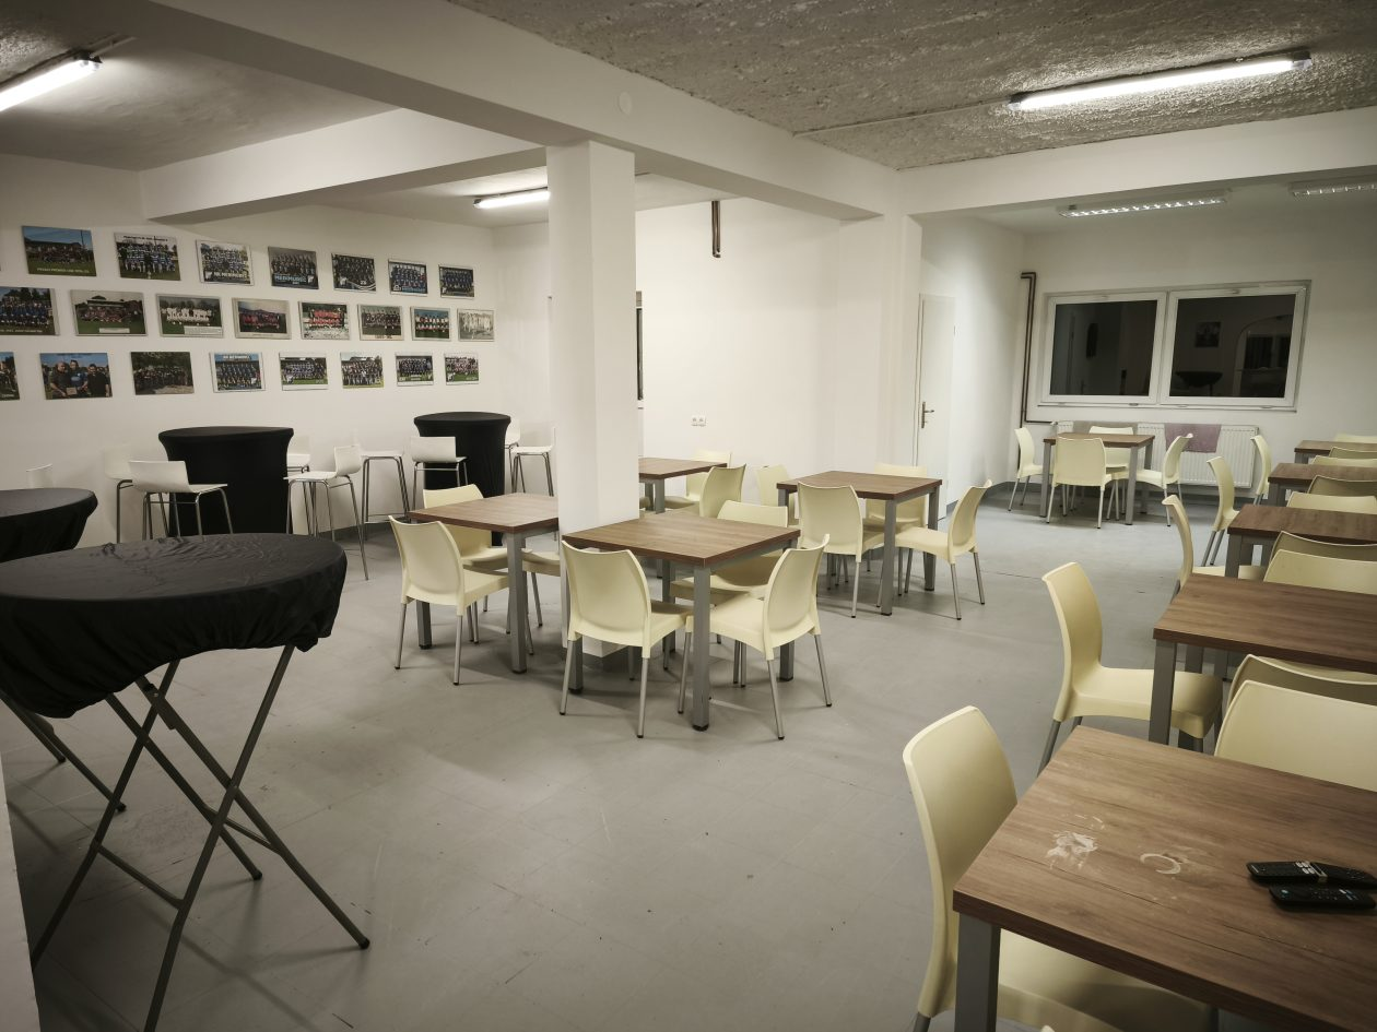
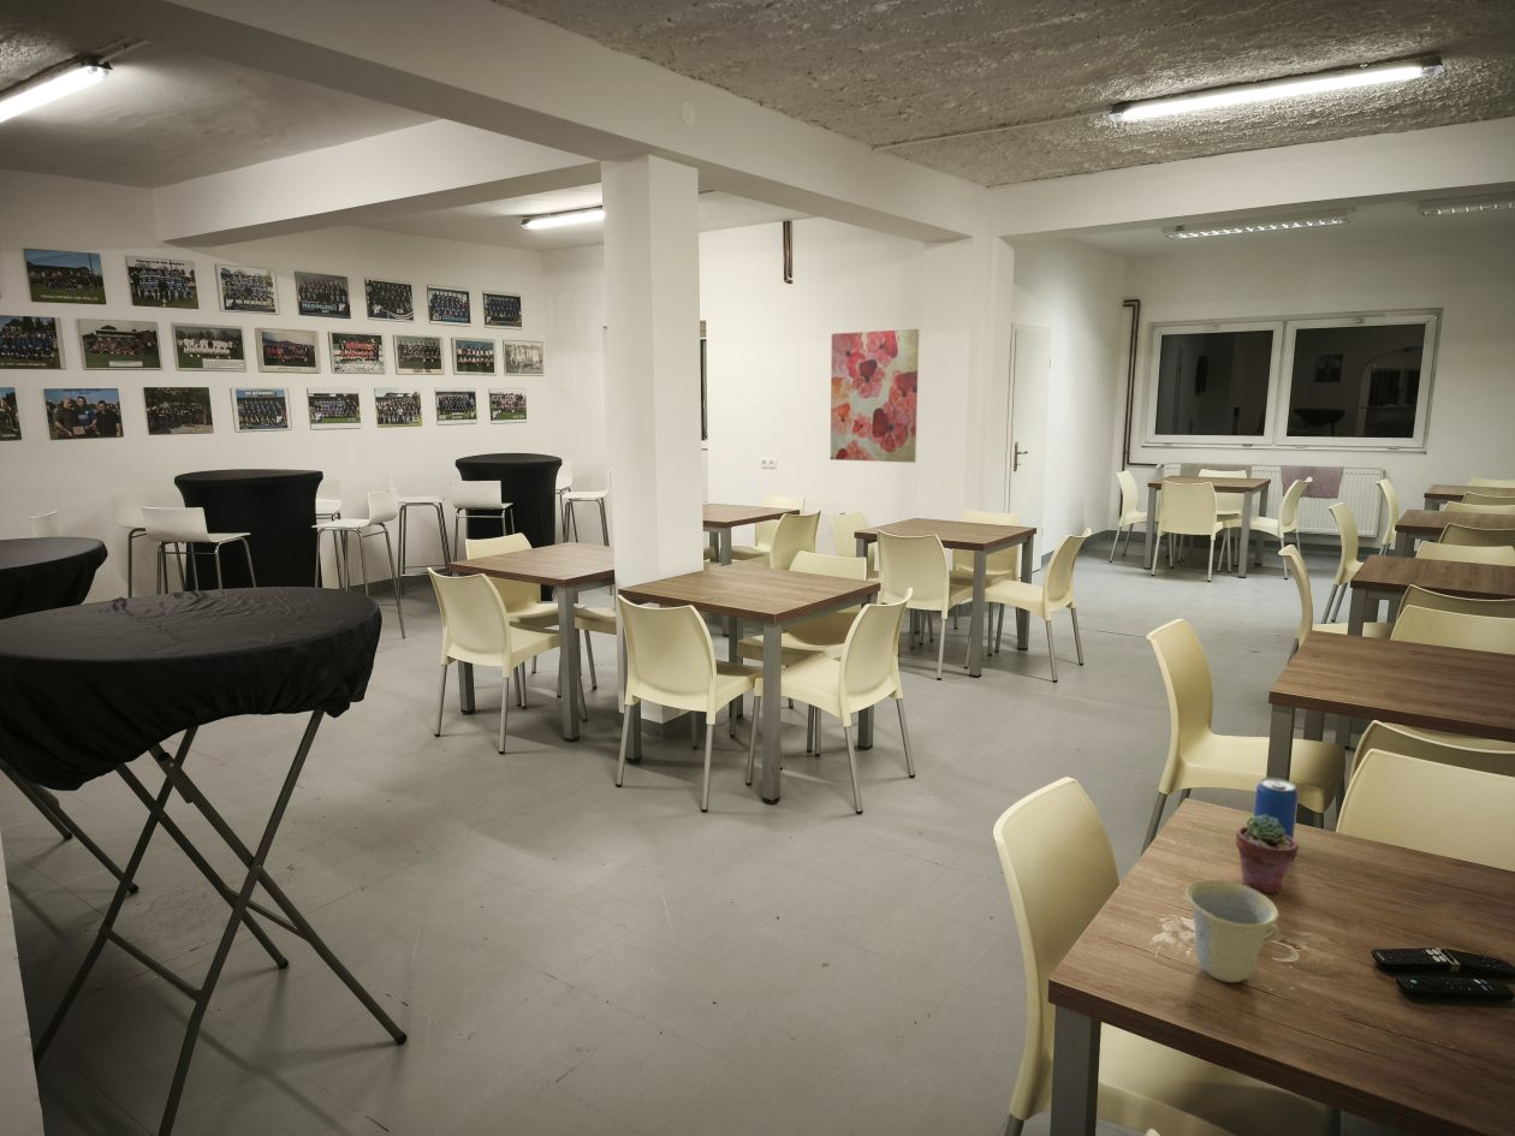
+ beverage can [1253,777,1299,839]
+ potted succulent [1235,815,1300,894]
+ wall art [830,328,920,464]
+ cup [1183,879,1281,983]
